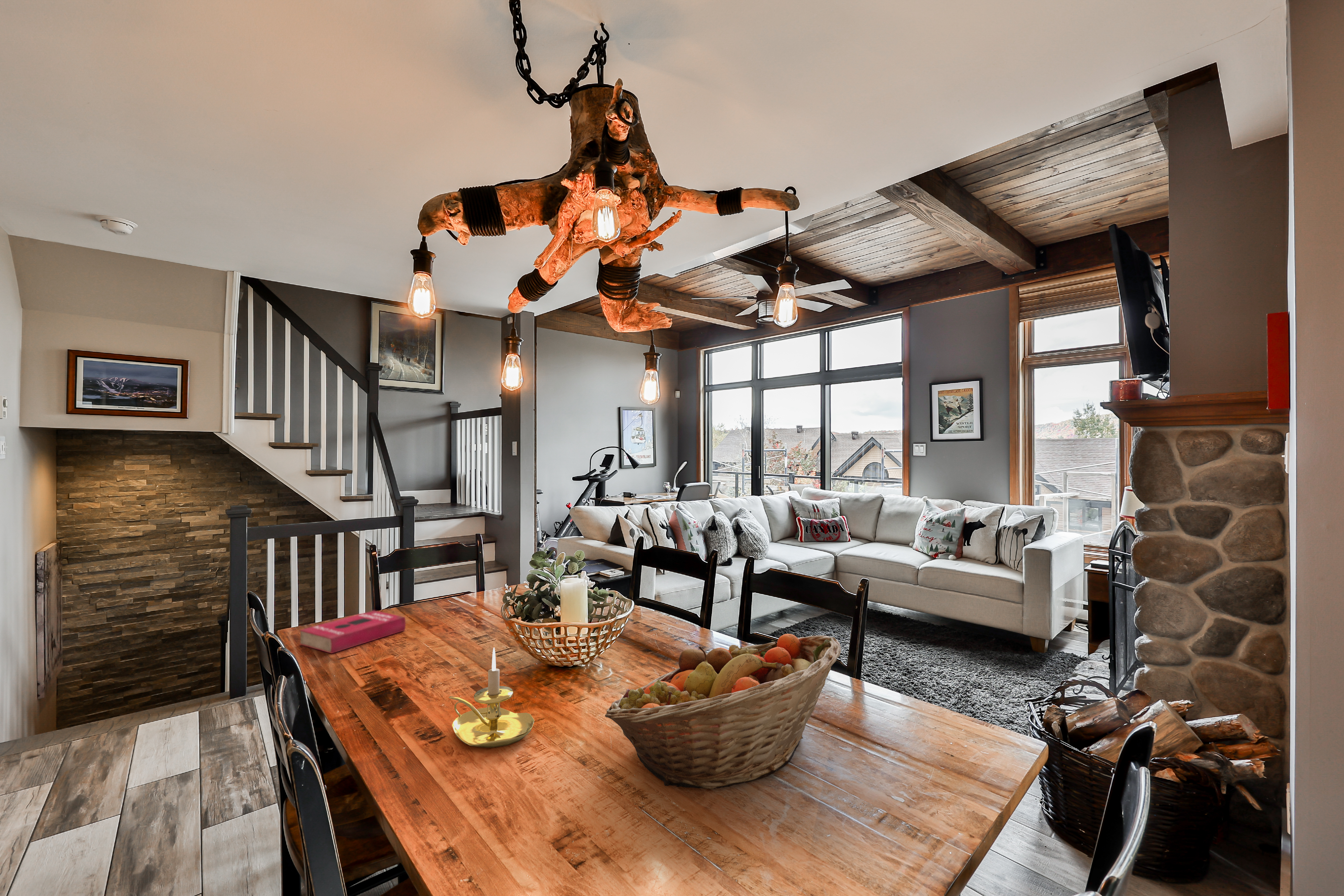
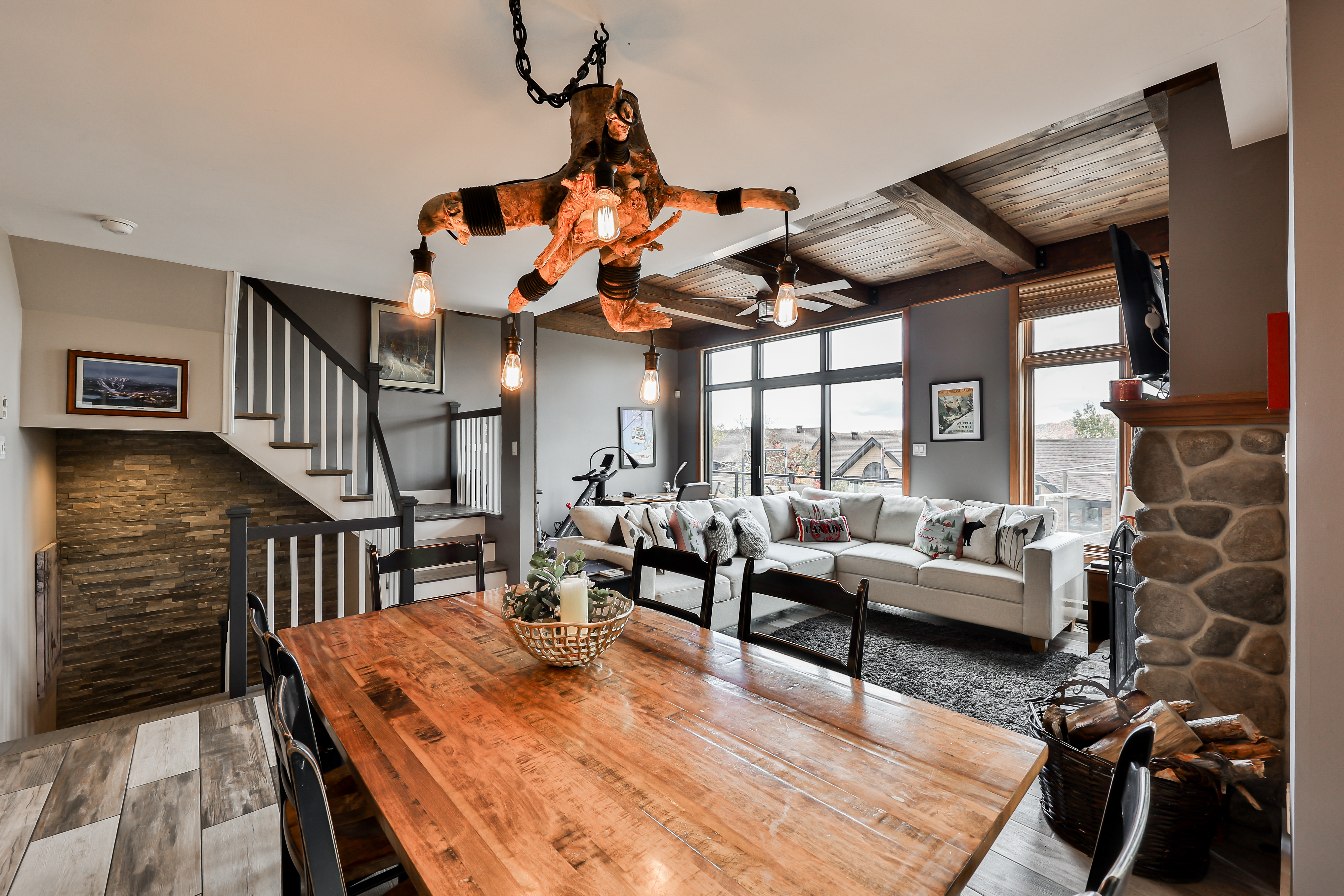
- book [299,610,406,654]
- fruit basket [604,634,841,789]
- candle holder [449,647,535,748]
